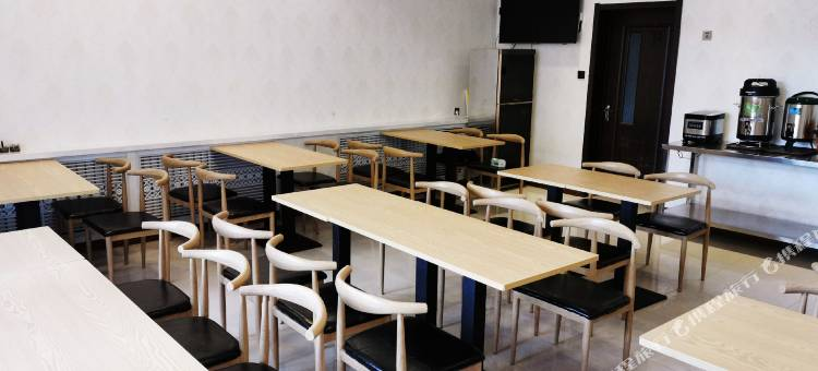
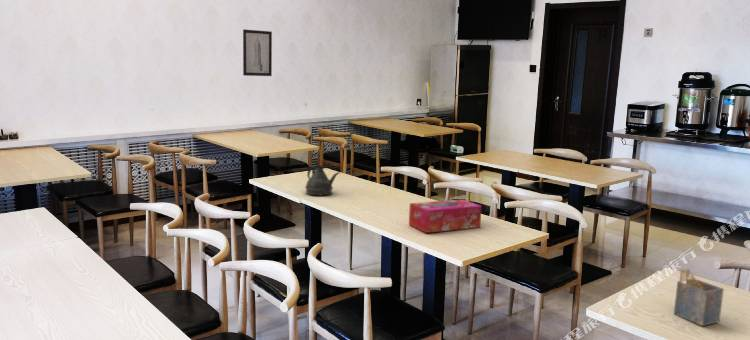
+ napkin holder [673,267,725,327]
+ teapot [304,164,341,197]
+ tissue box [408,198,483,234]
+ wall art [242,28,273,77]
